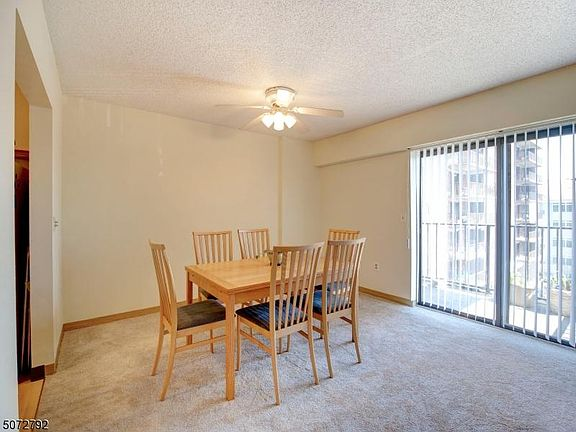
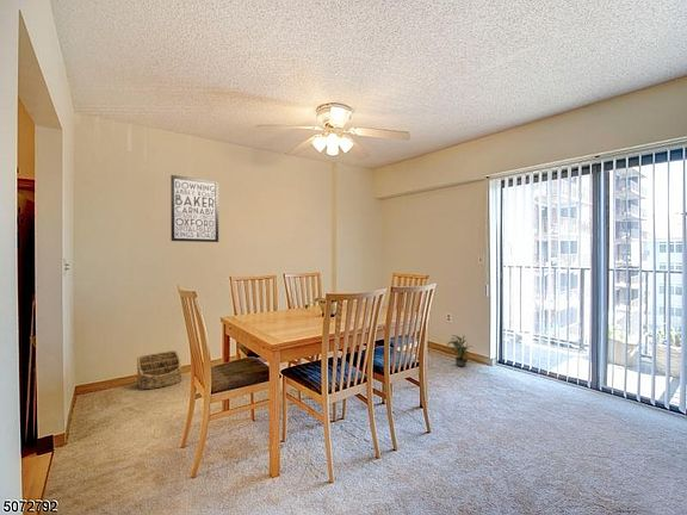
+ wall art [169,174,219,243]
+ potted plant [446,334,474,367]
+ basket [136,349,182,391]
